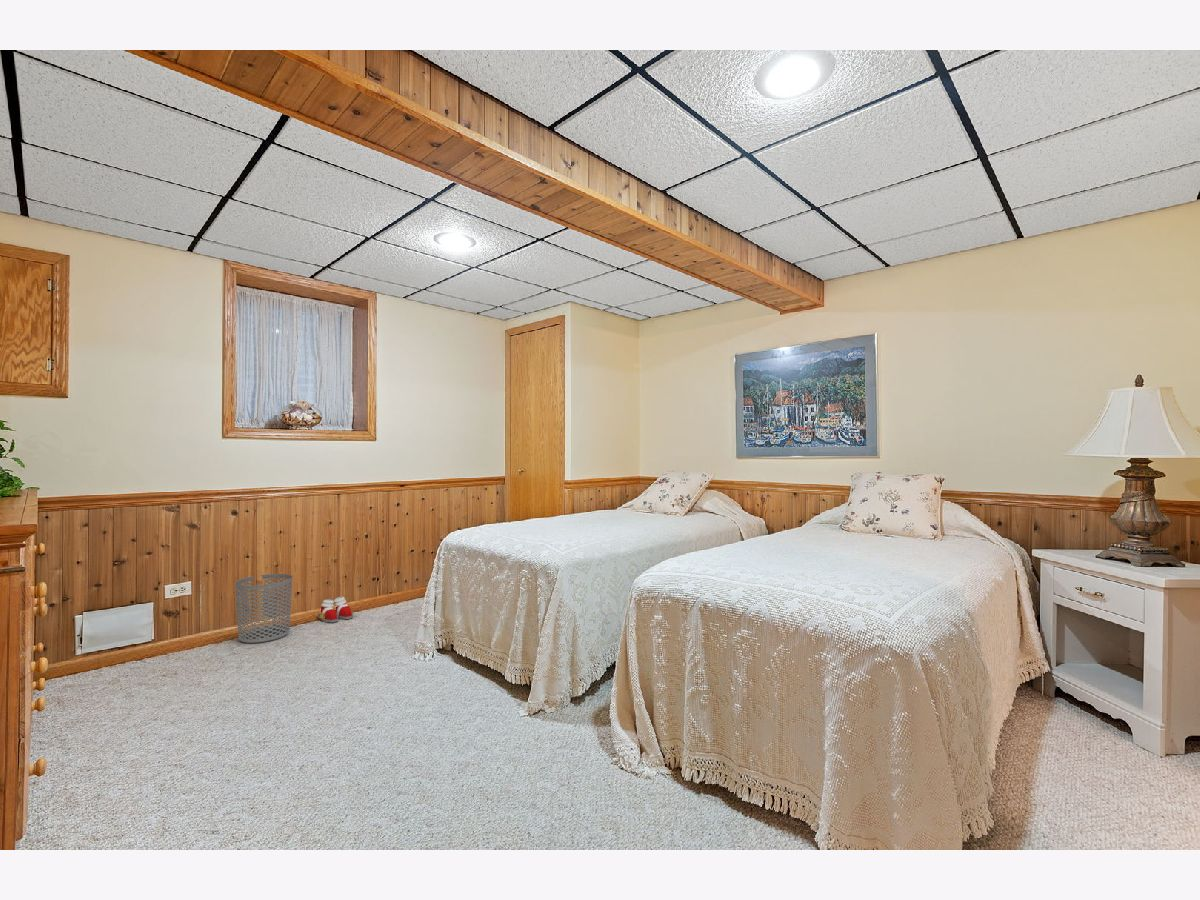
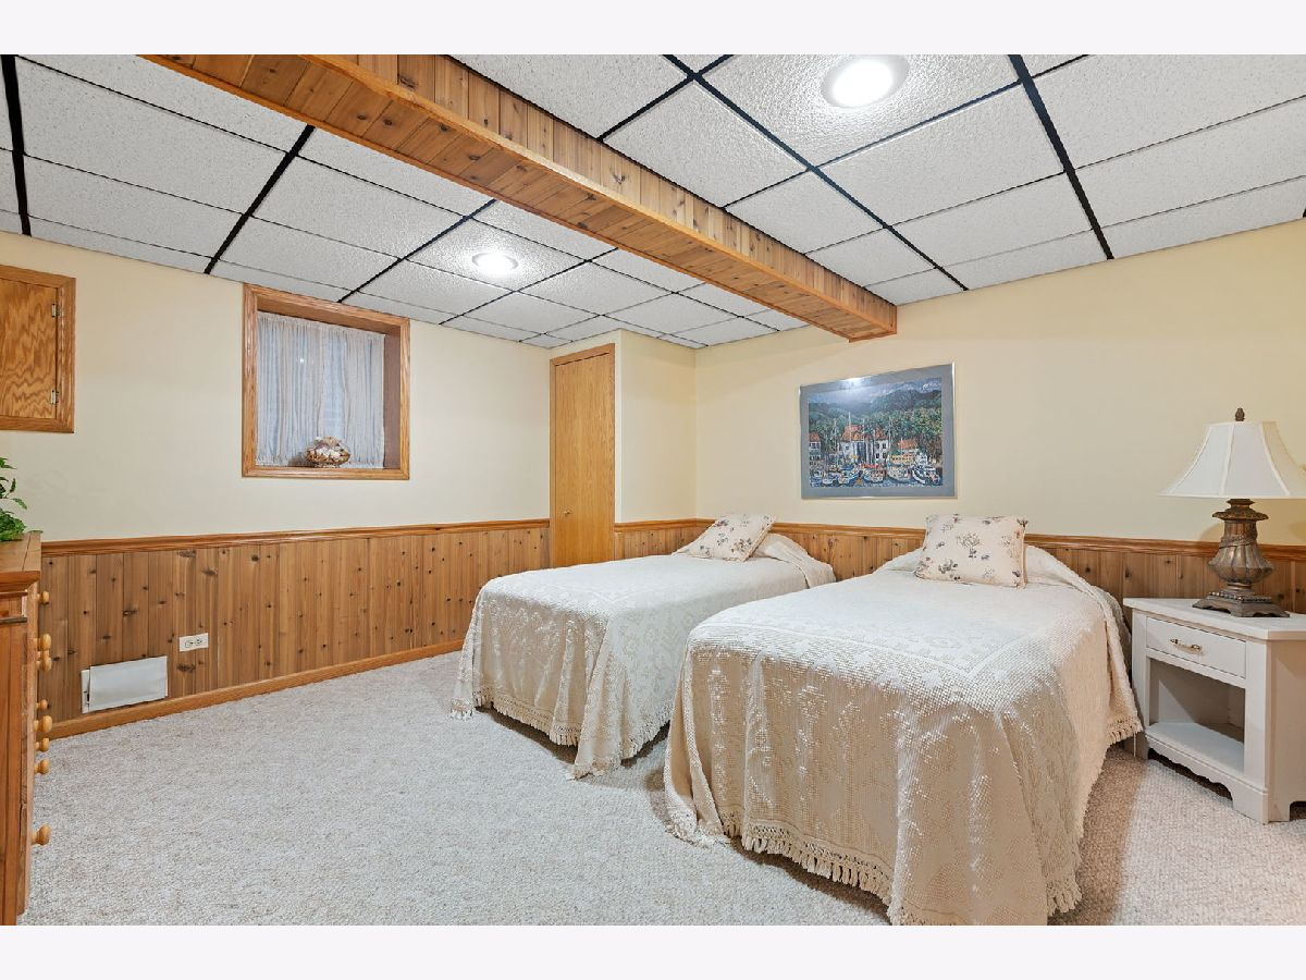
- slippers [317,596,354,623]
- waste bin [234,573,293,644]
